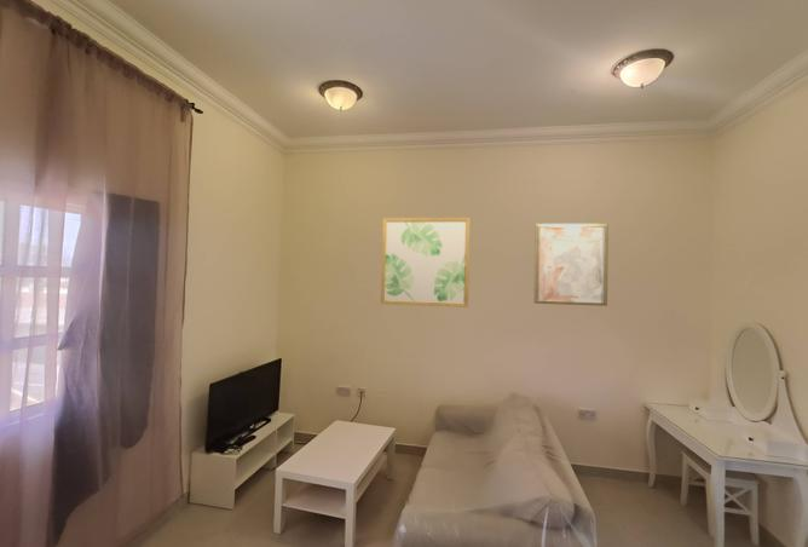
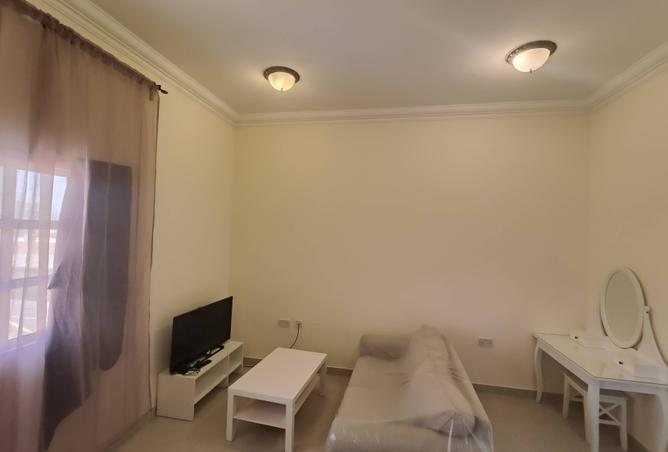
- wall art [533,223,610,307]
- wall art [380,217,472,309]
